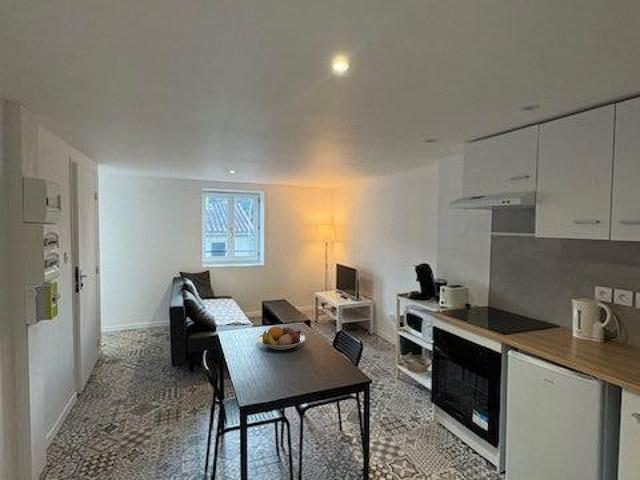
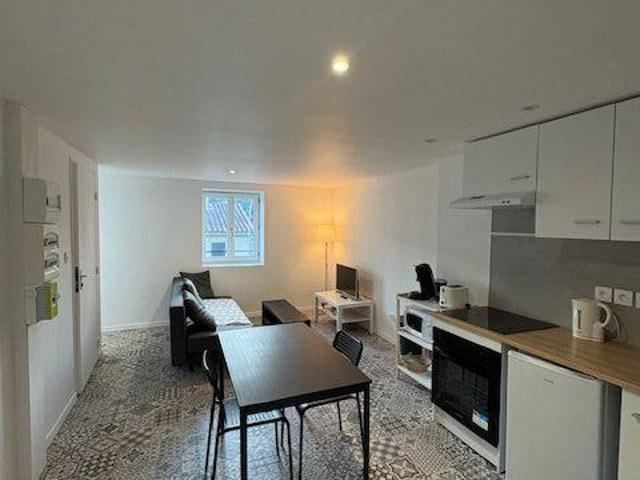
- fruit bowl [256,325,307,351]
